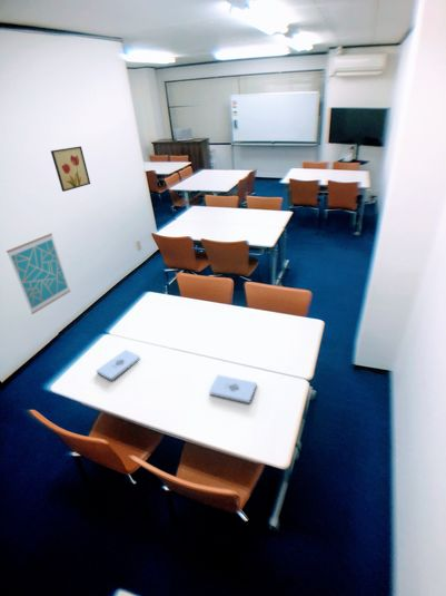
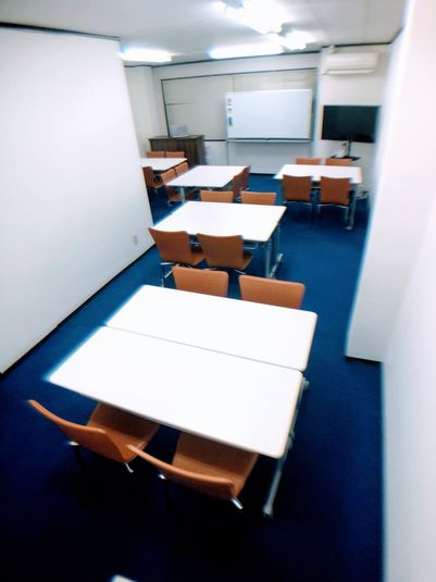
- notepad [95,349,141,381]
- notepad [208,374,258,404]
- wall art [6,232,72,315]
- wall art [50,145,91,193]
